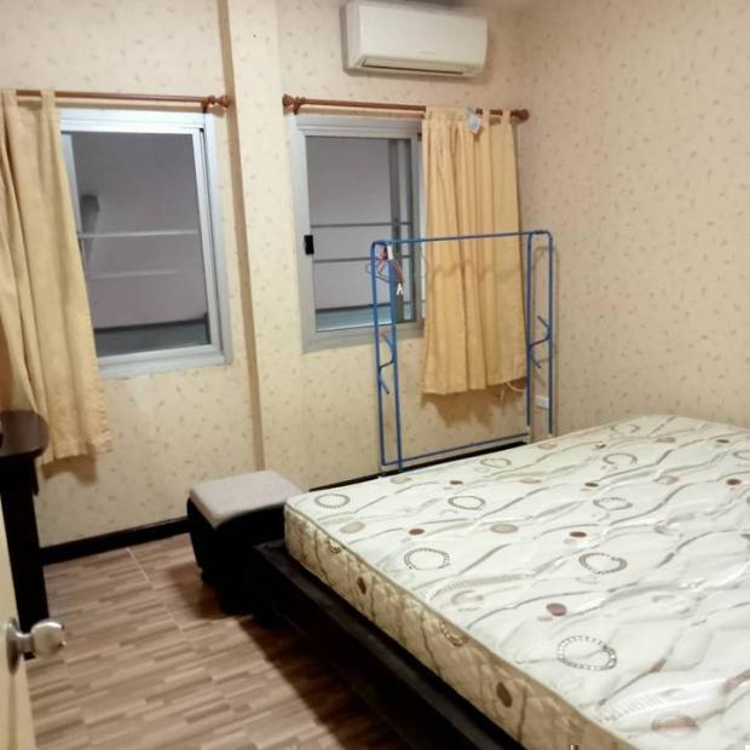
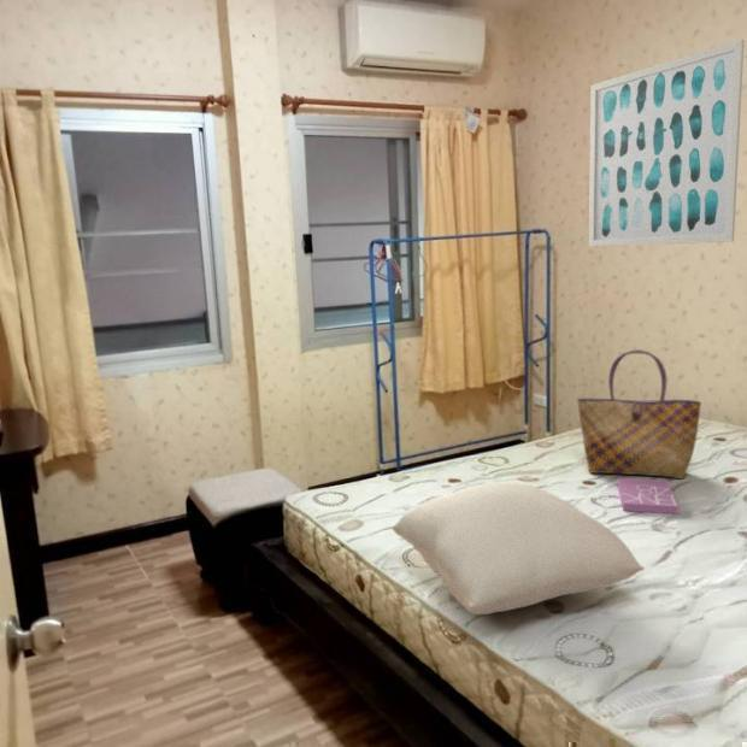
+ tote bag [576,348,702,480]
+ pillow [390,482,646,616]
+ wall art [588,39,746,247]
+ book [617,477,681,516]
